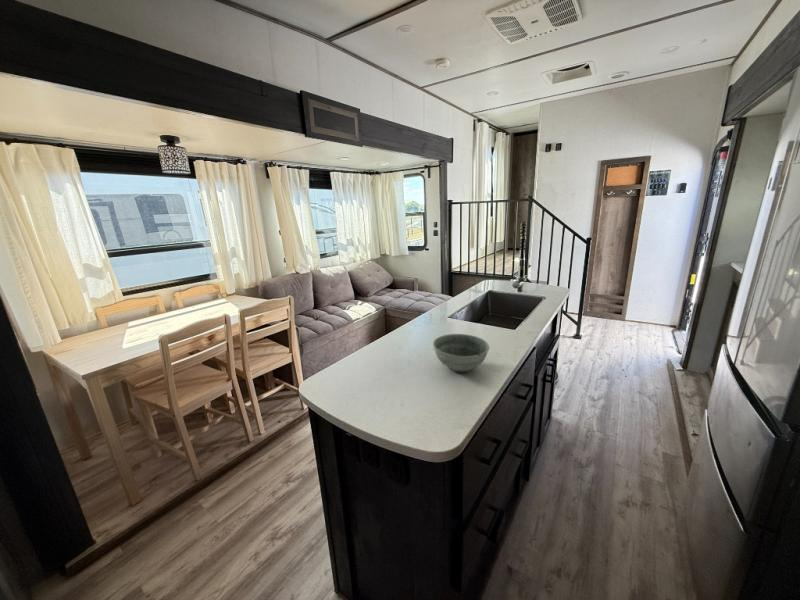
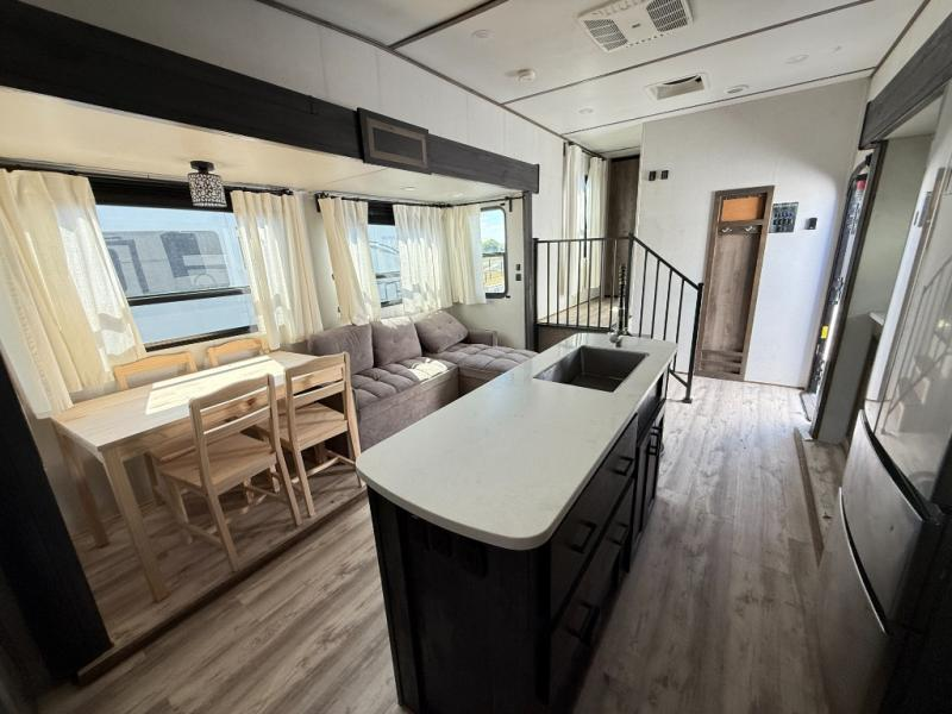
- bowl [432,333,491,374]
